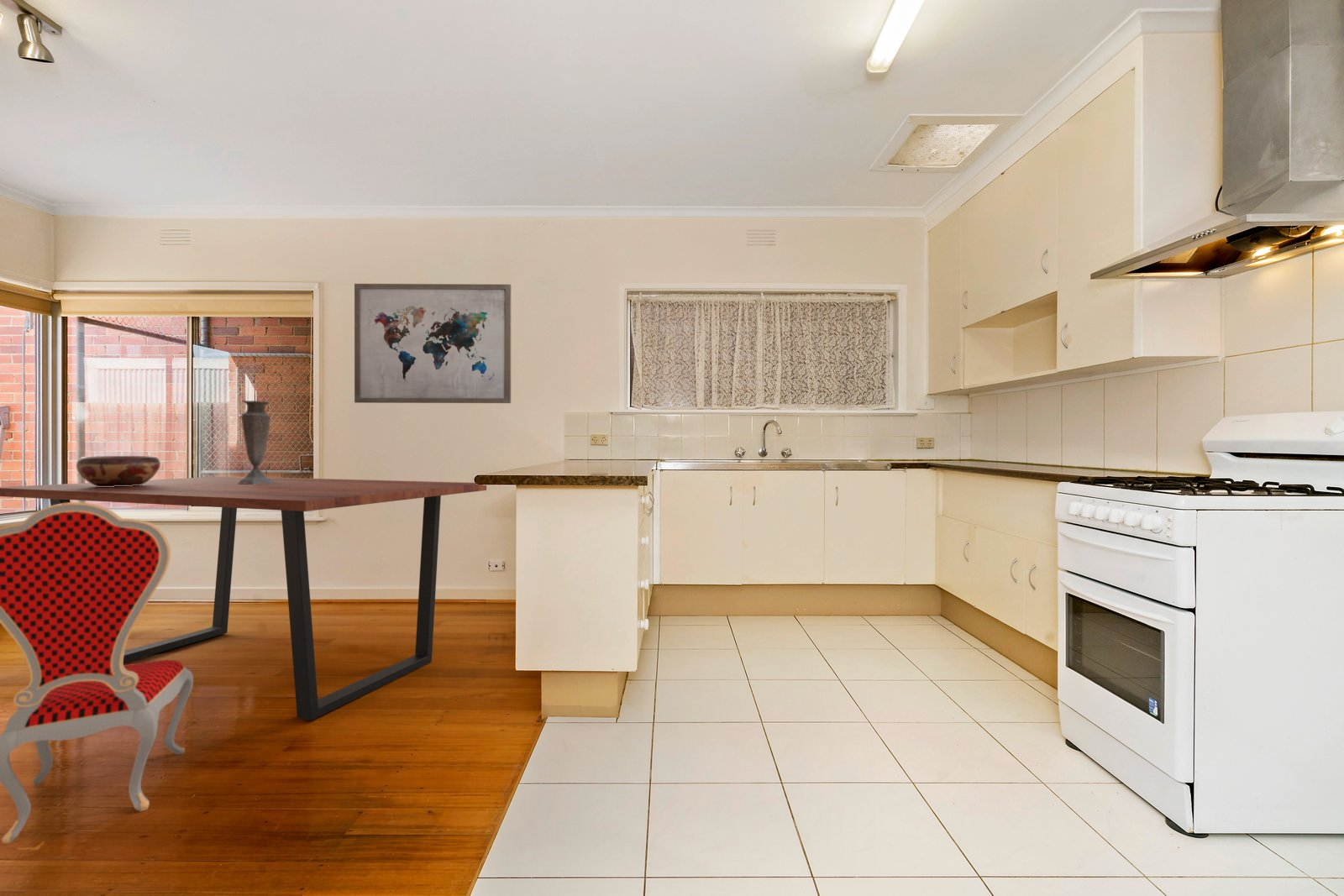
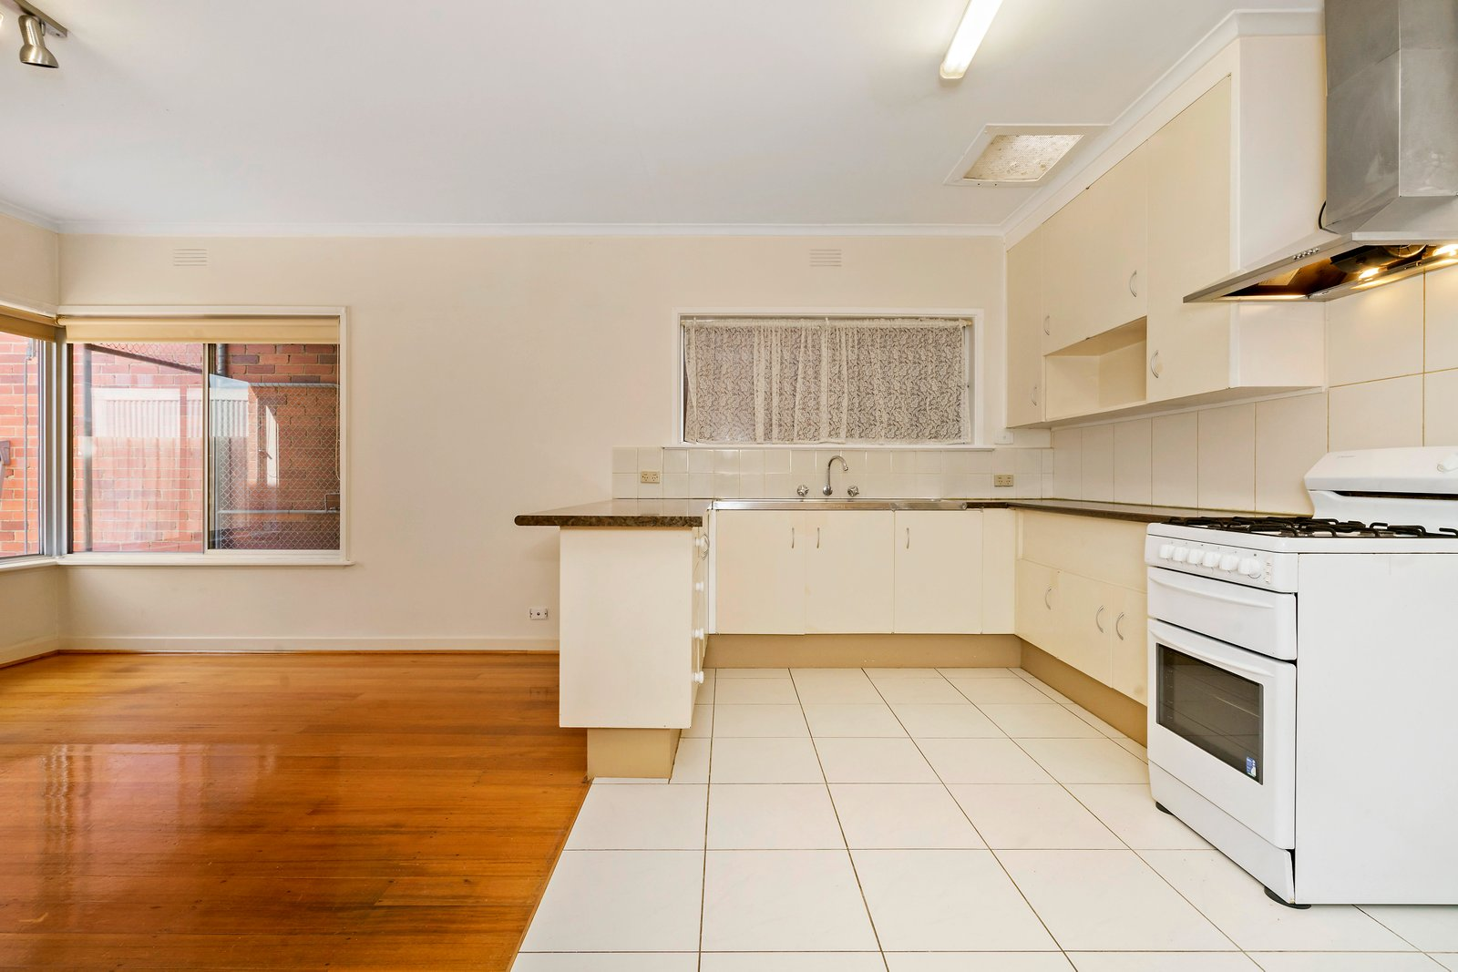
- wall art [354,283,512,404]
- dining chair [0,501,194,845]
- dining table [0,475,487,721]
- vase [238,400,273,485]
- decorative bowl [76,455,161,487]
